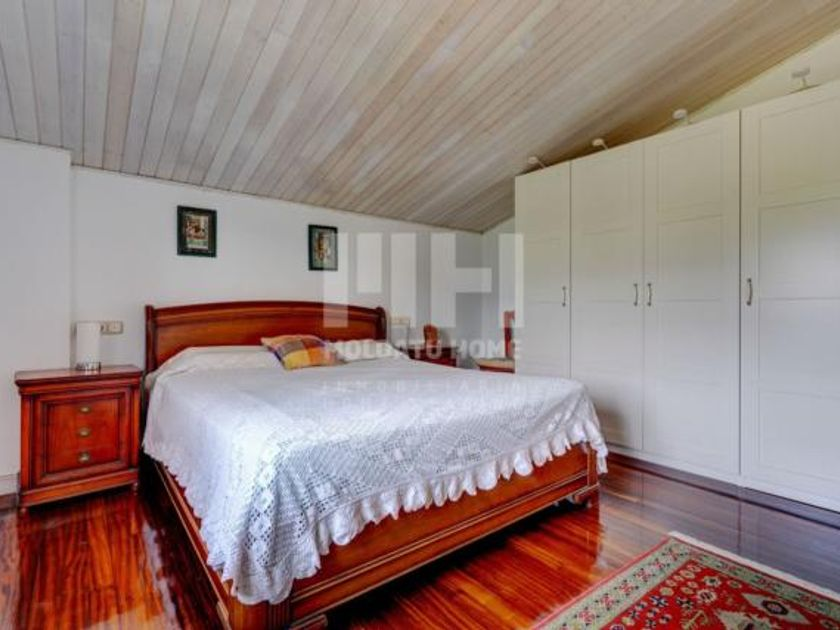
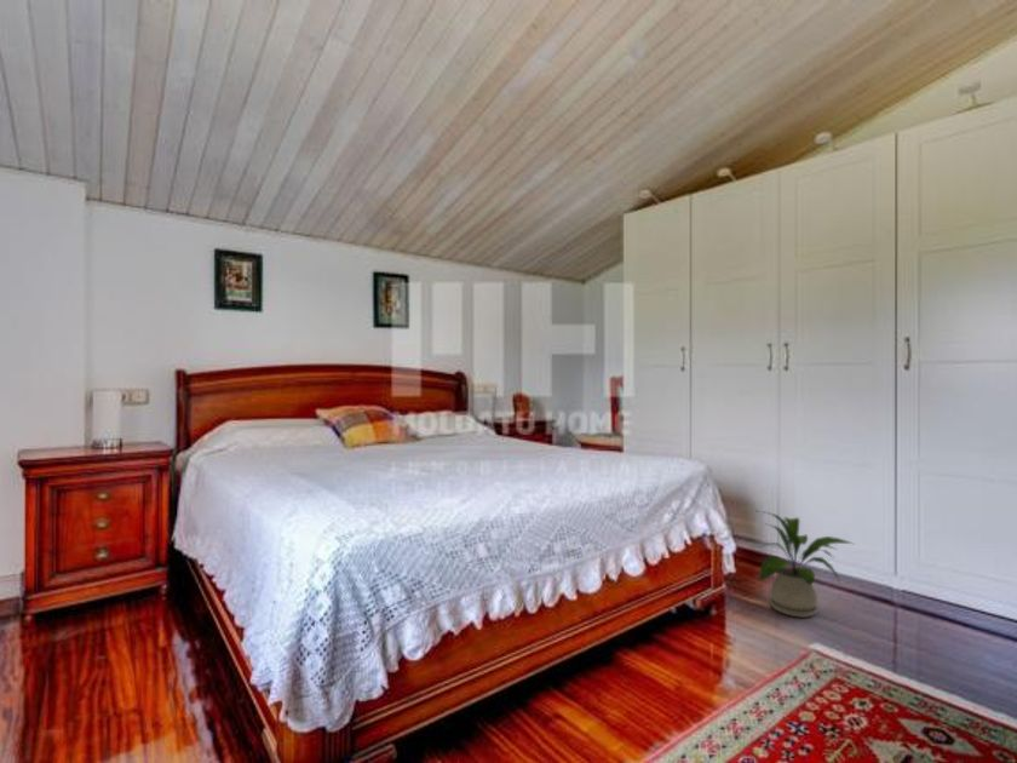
+ house plant [757,510,857,619]
